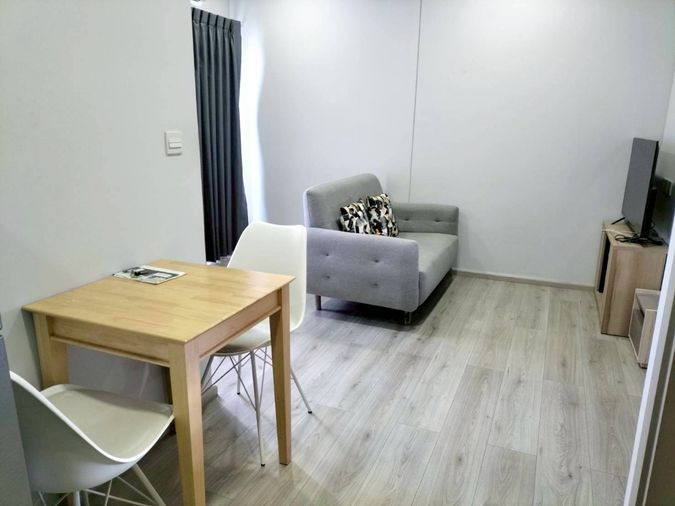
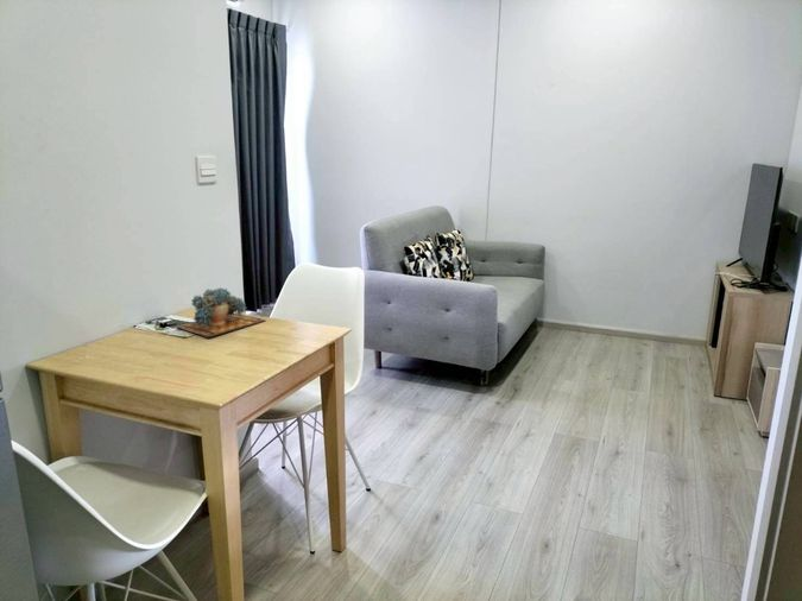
+ succulent plant [176,286,267,339]
